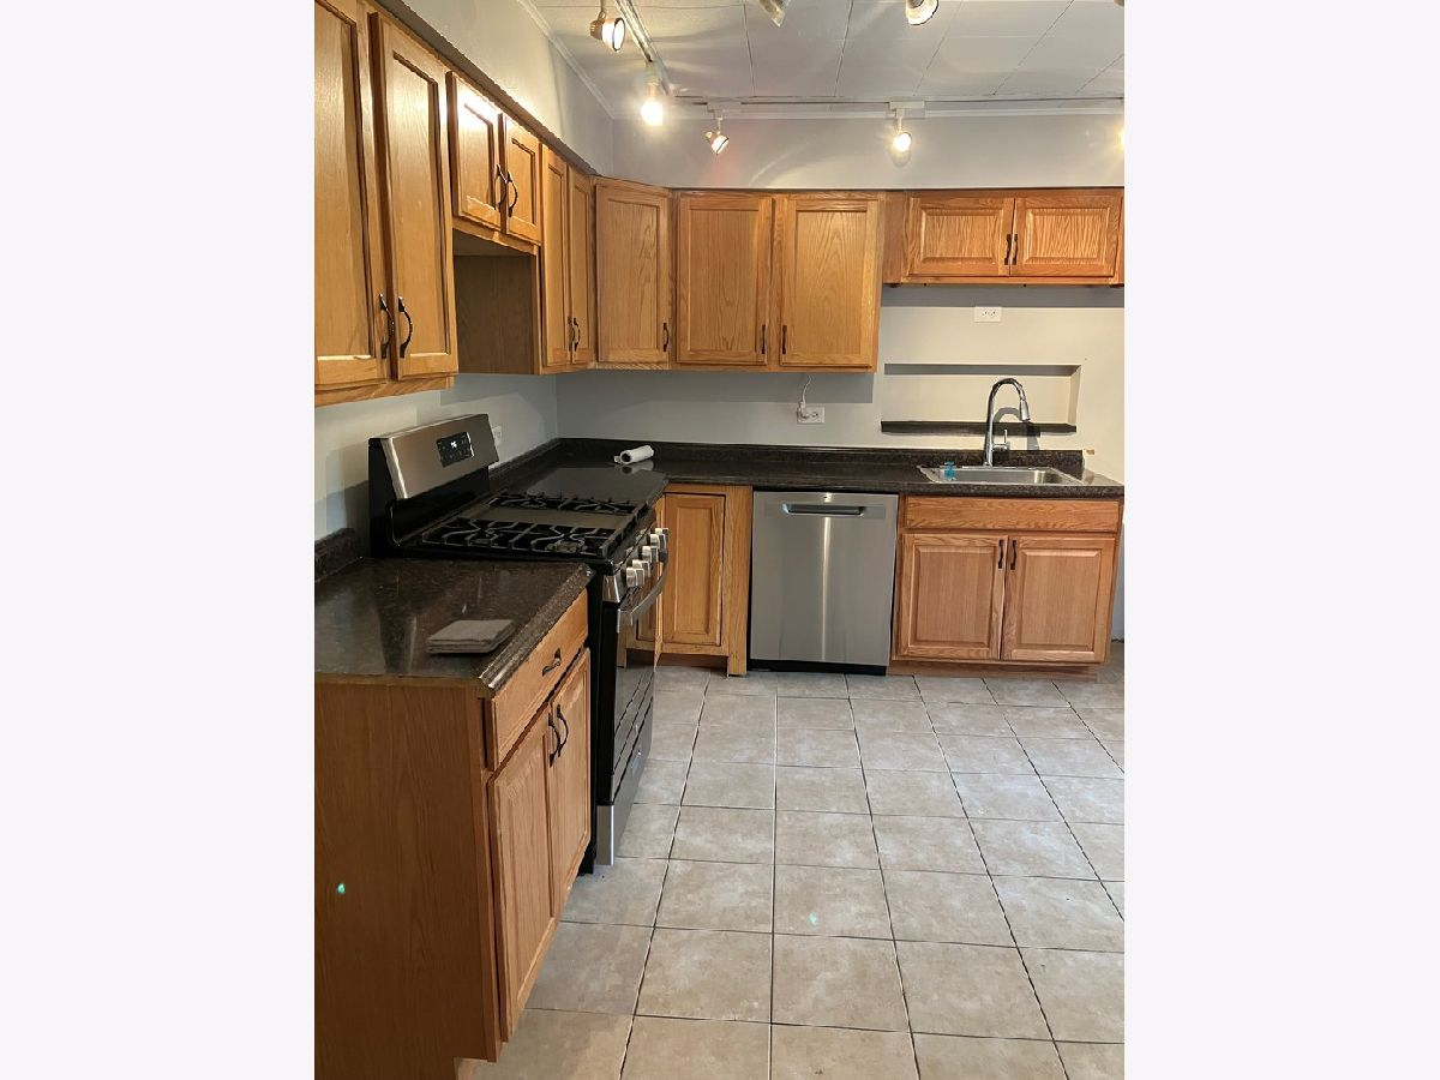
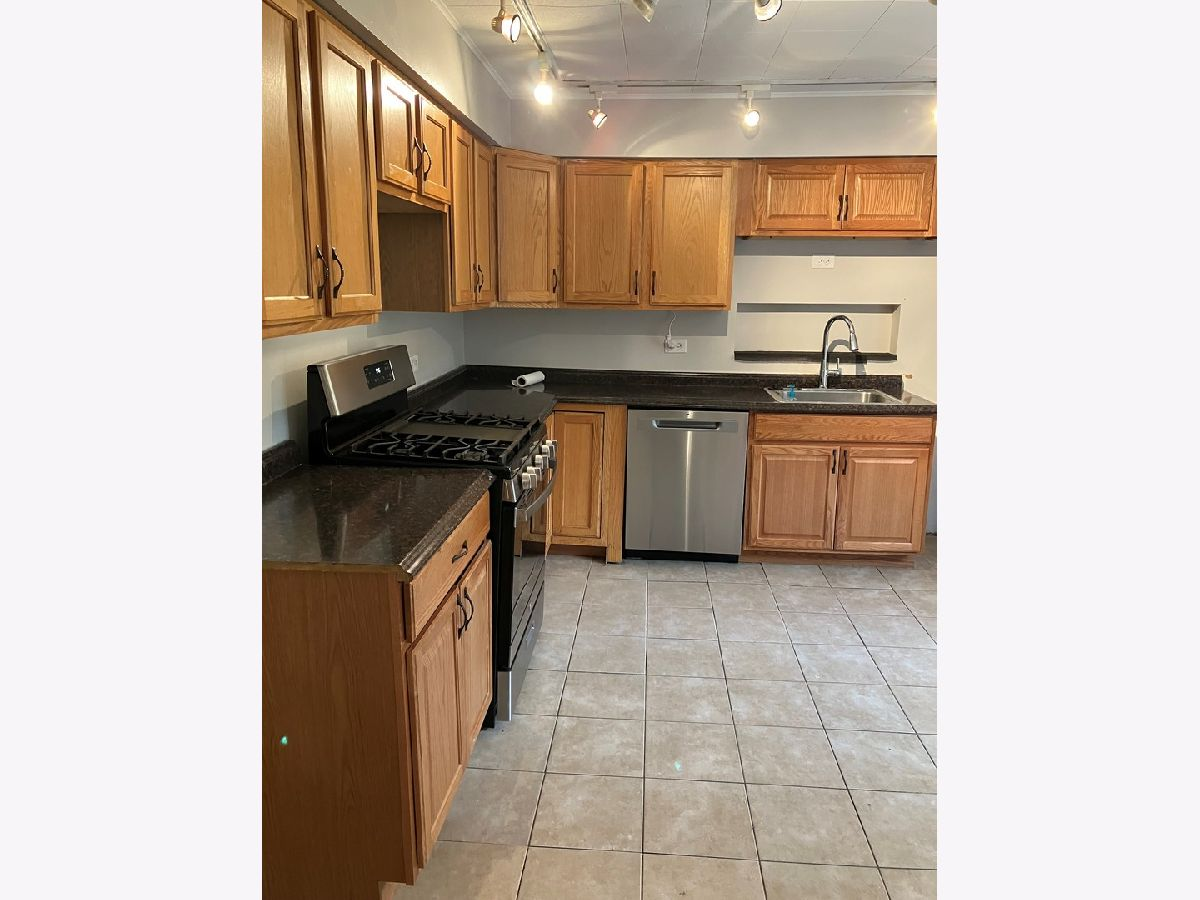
- washcloth [425,618,516,654]
